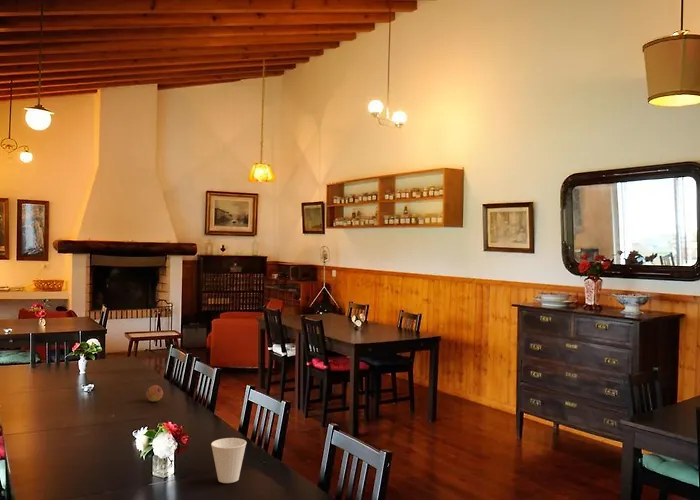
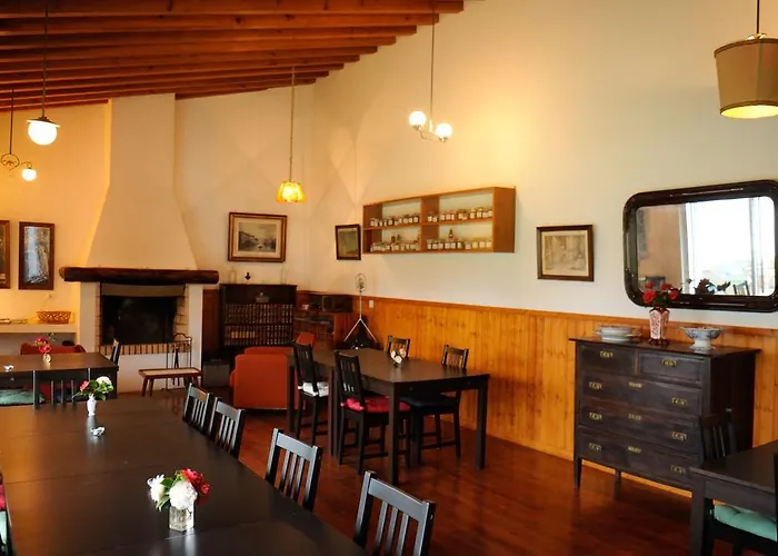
- fruit [145,384,164,403]
- cup [210,437,247,484]
